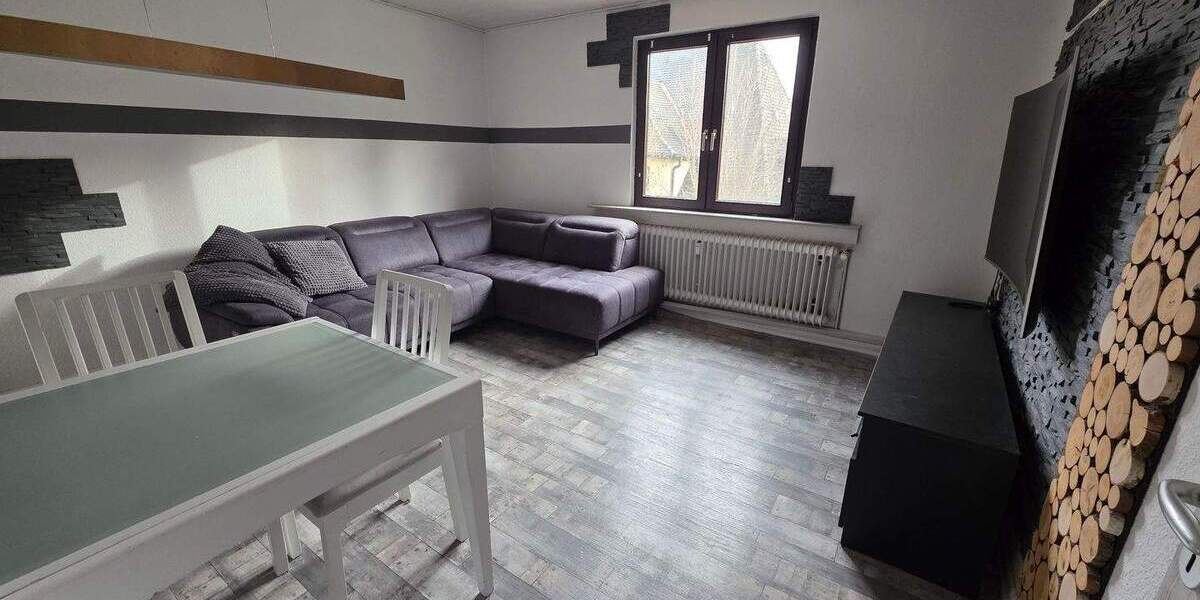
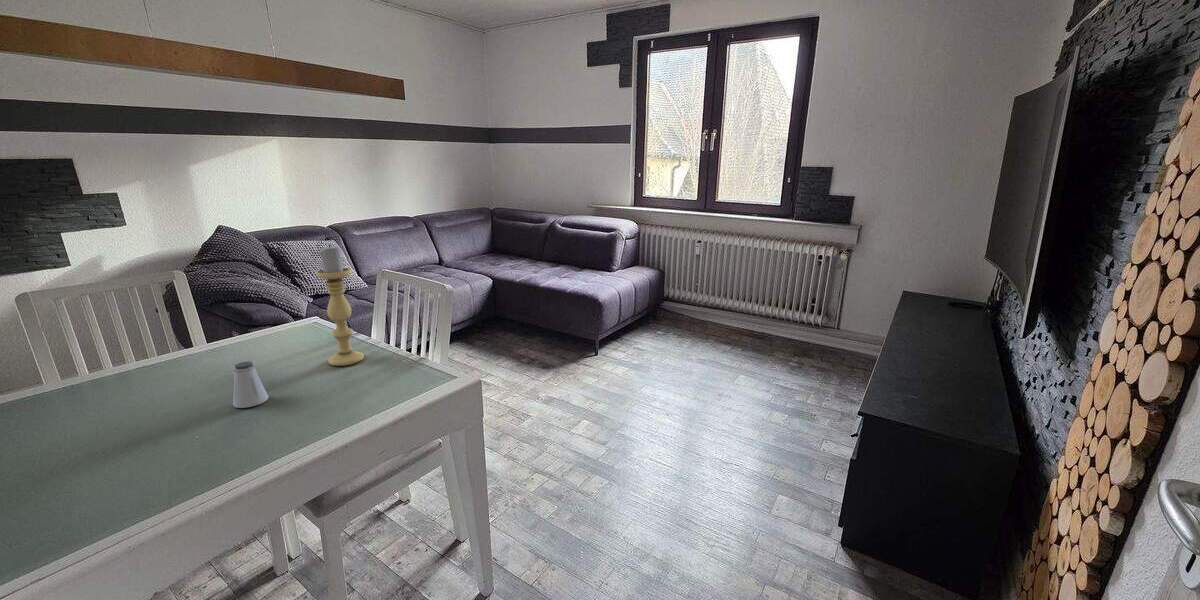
+ candle holder [315,243,365,367]
+ saltshaker [232,360,270,409]
